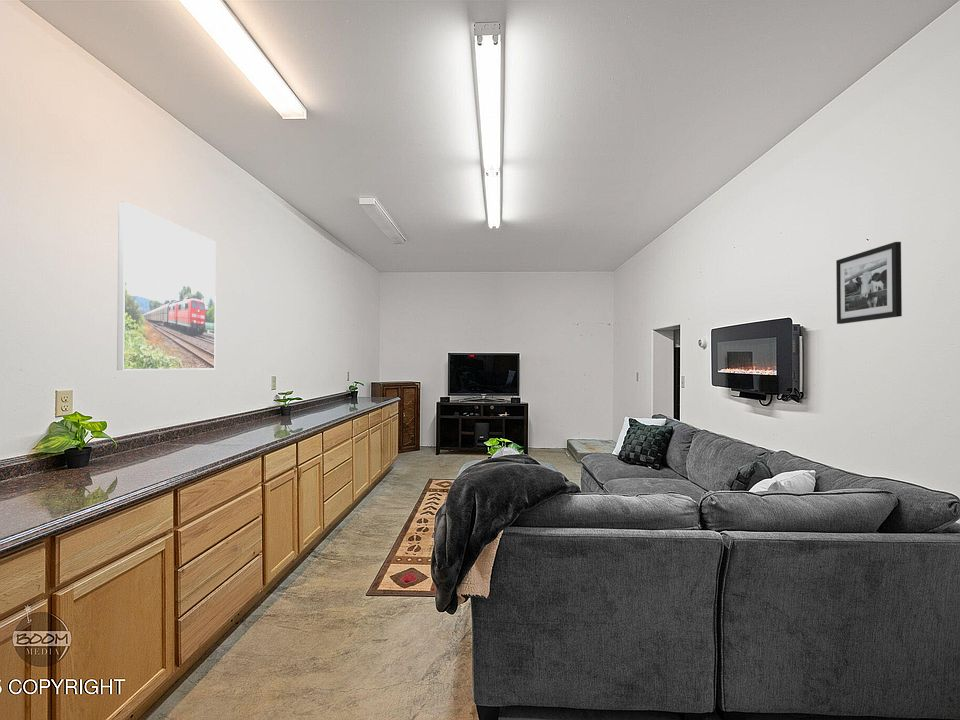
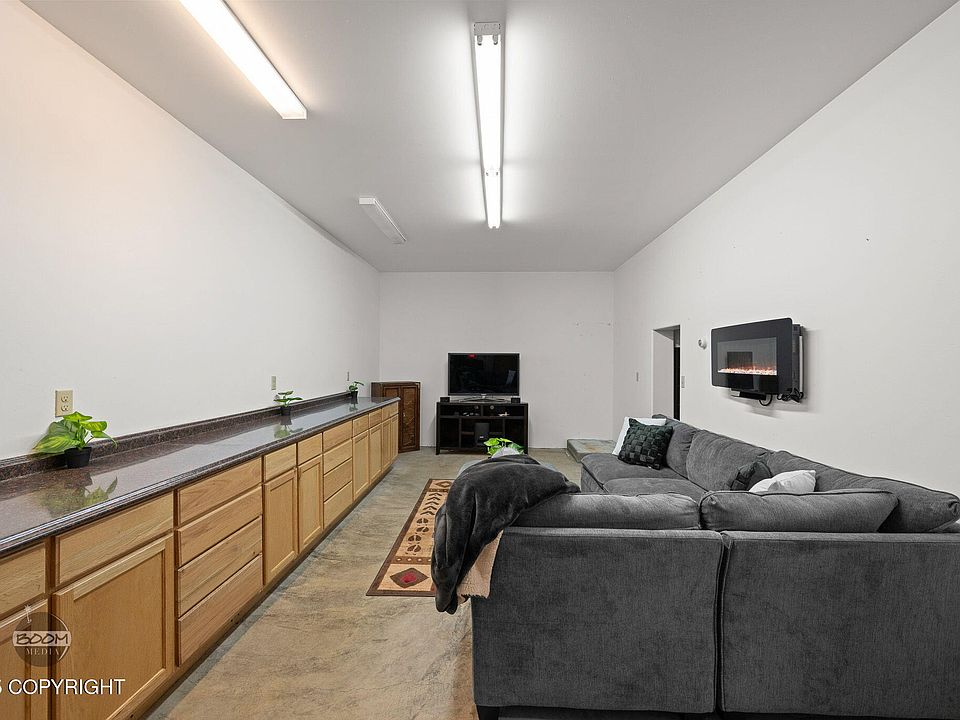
- picture frame [835,241,903,325]
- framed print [116,201,217,371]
